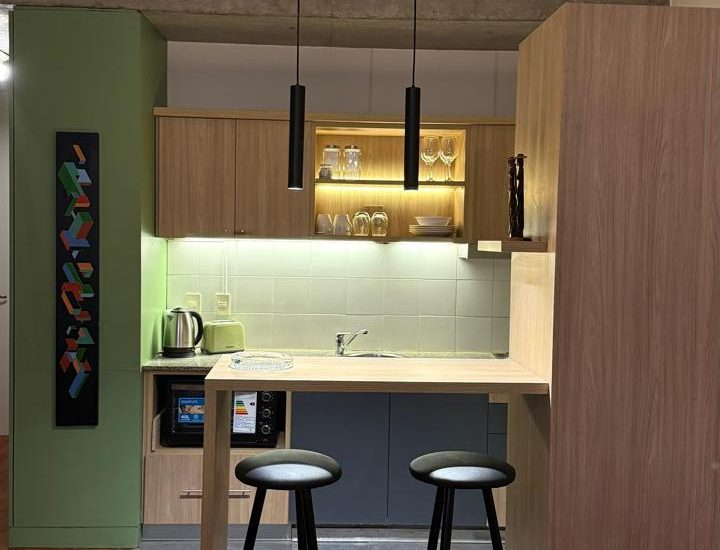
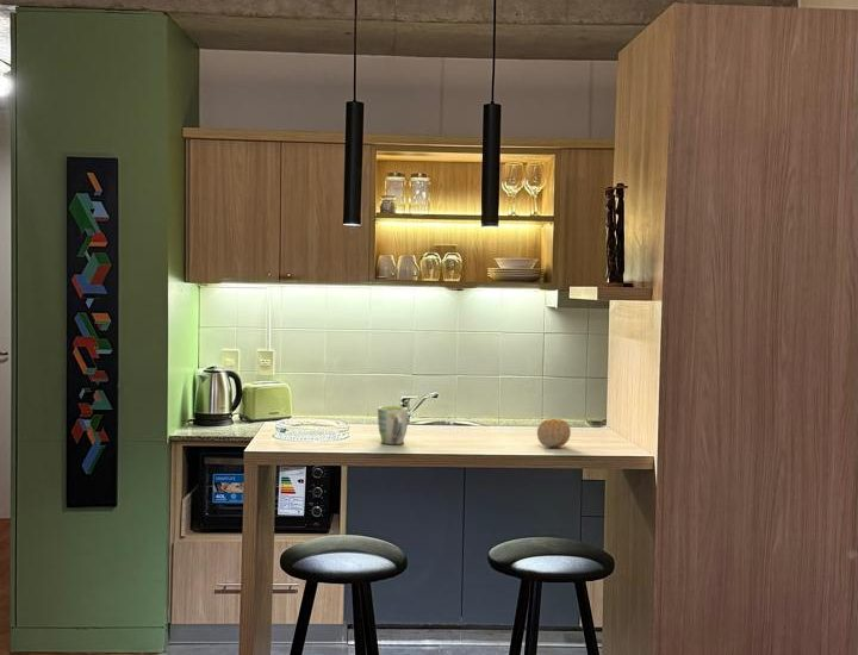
+ fruit [536,418,572,448]
+ mug [377,405,410,445]
